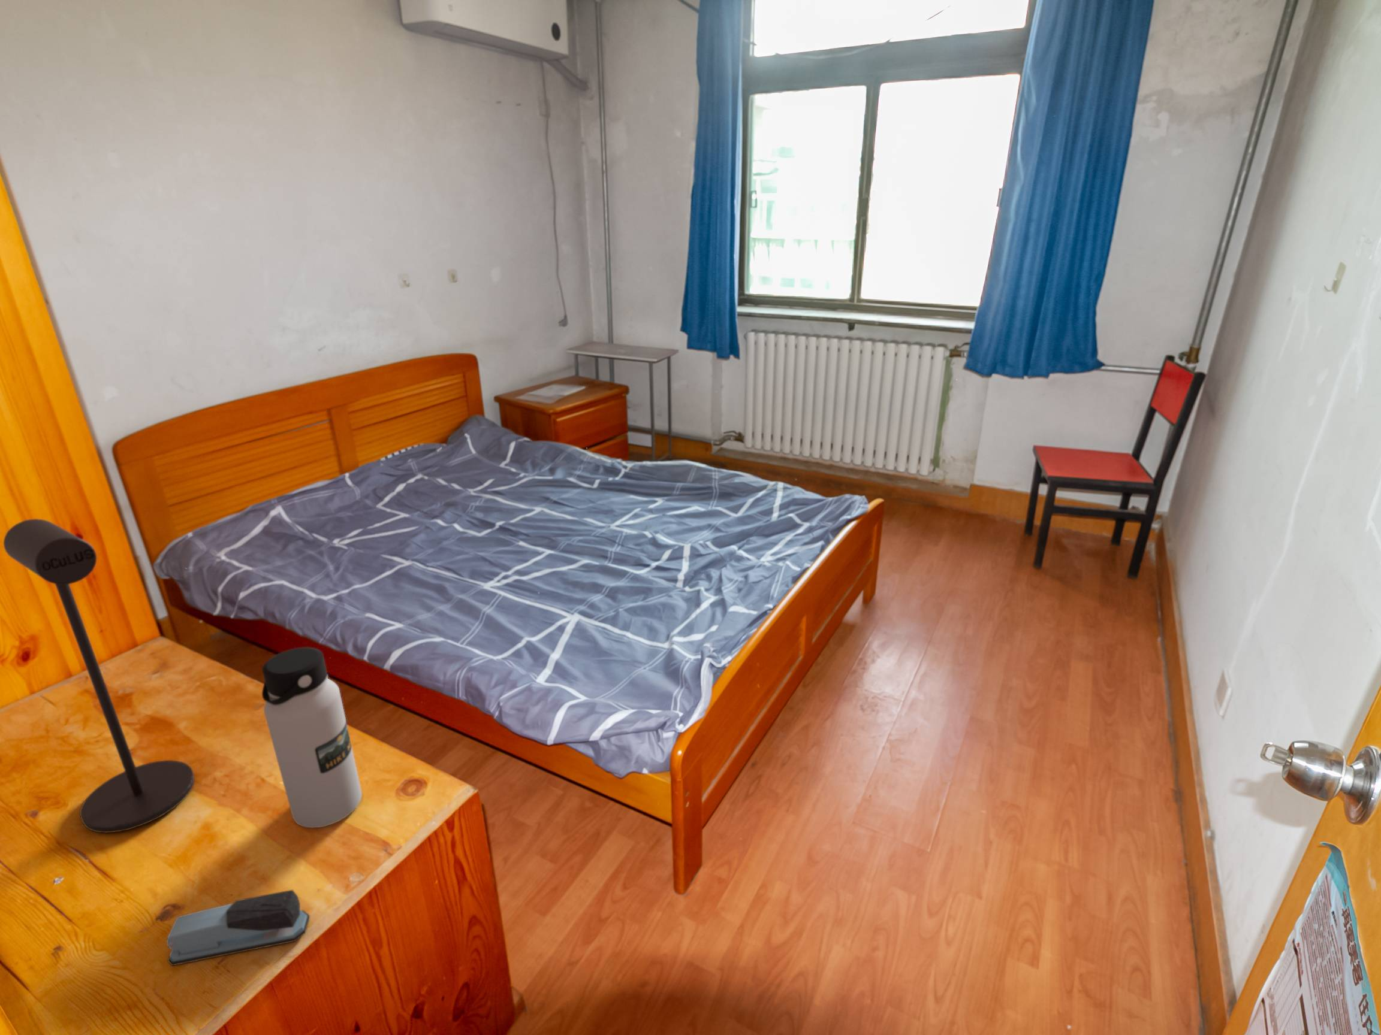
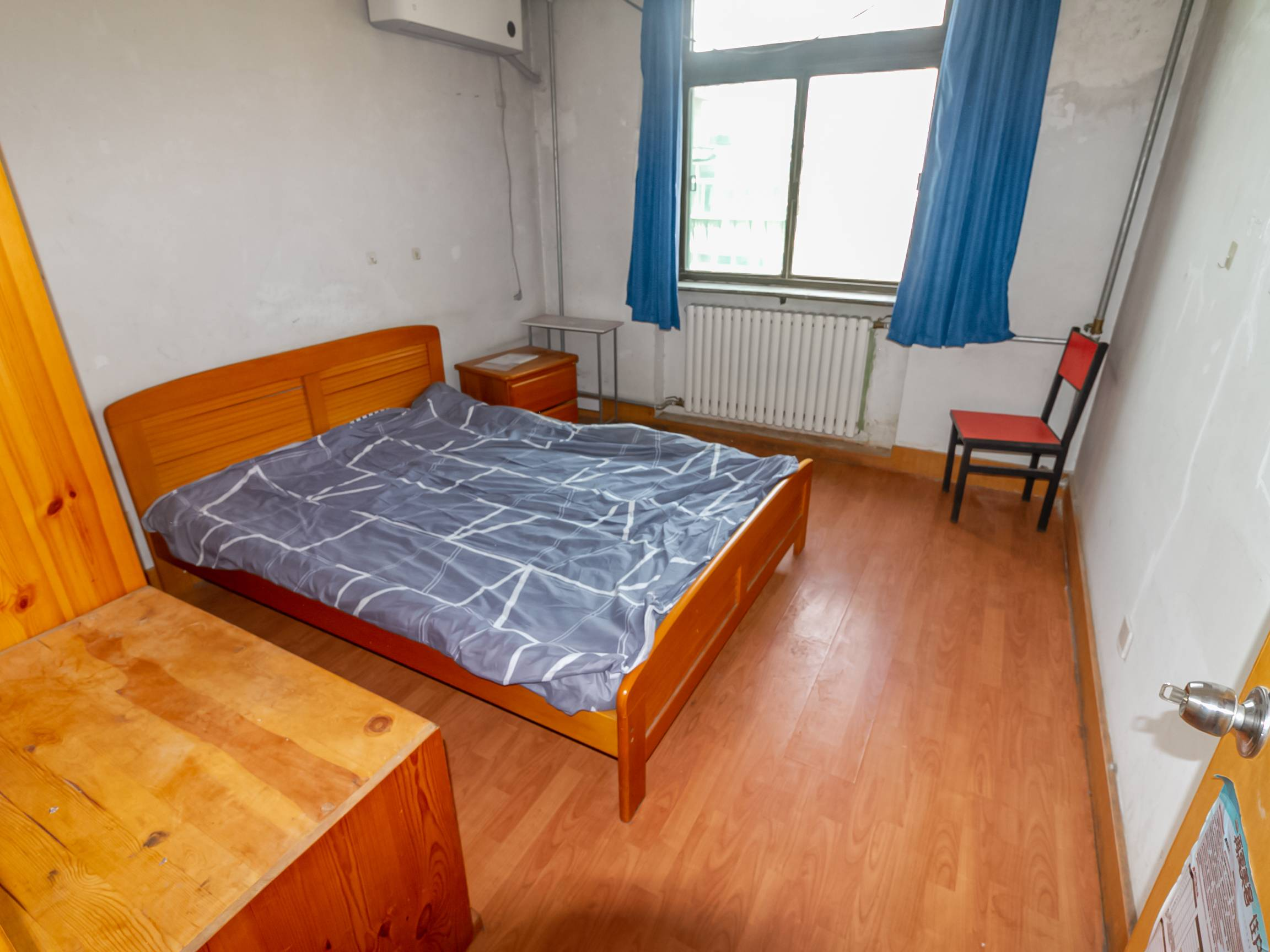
- water bottle [261,647,362,828]
- desk lamp [3,519,195,834]
- stapler [166,889,311,967]
